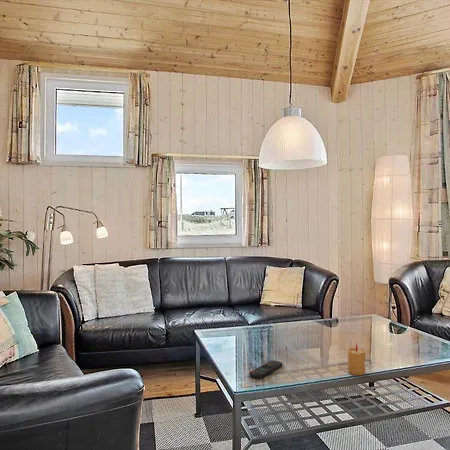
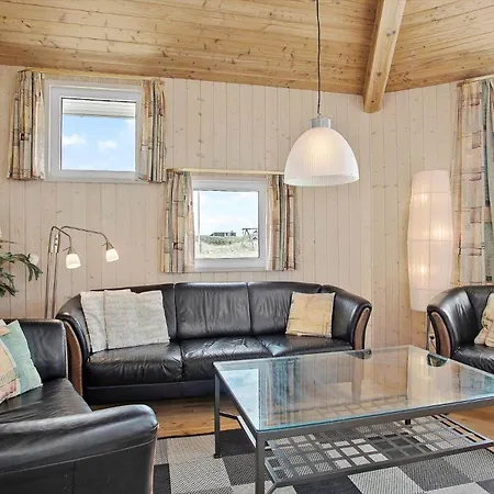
- candle [347,342,366,376]
- remote control [248,359,284,379]
